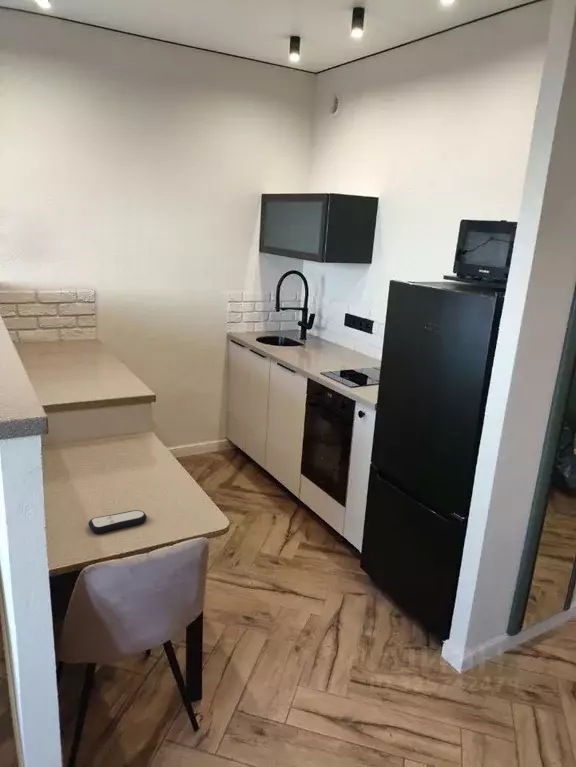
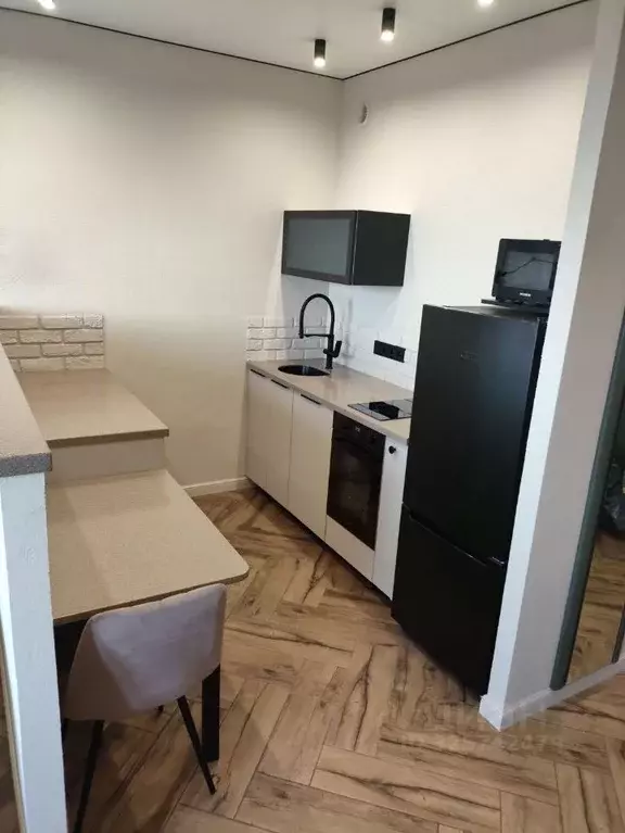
- remote control [88,509,148,534]
